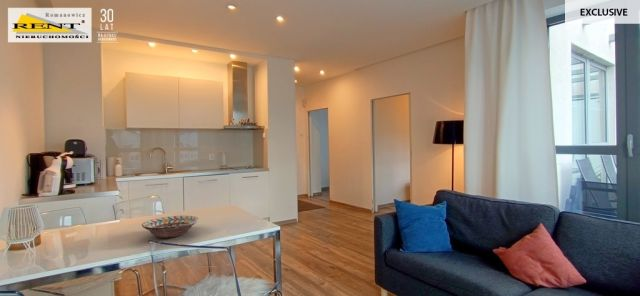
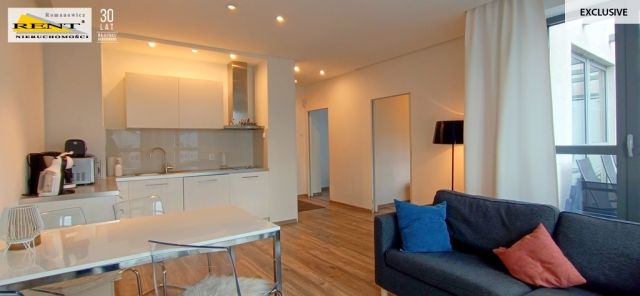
- decorative bowl [141,215,200,239]
